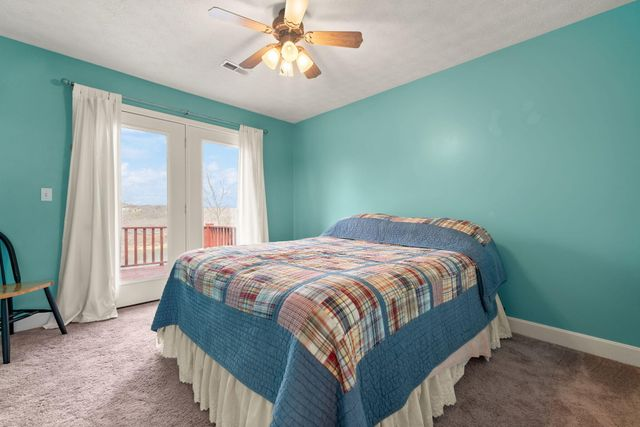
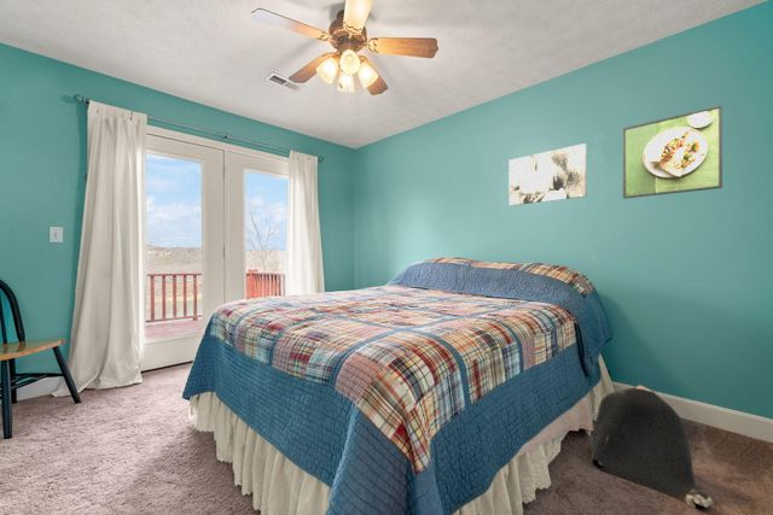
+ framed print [621,104,723,200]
+ backpack [591,384,715,509]
+ wall art [507,142,588,206]
